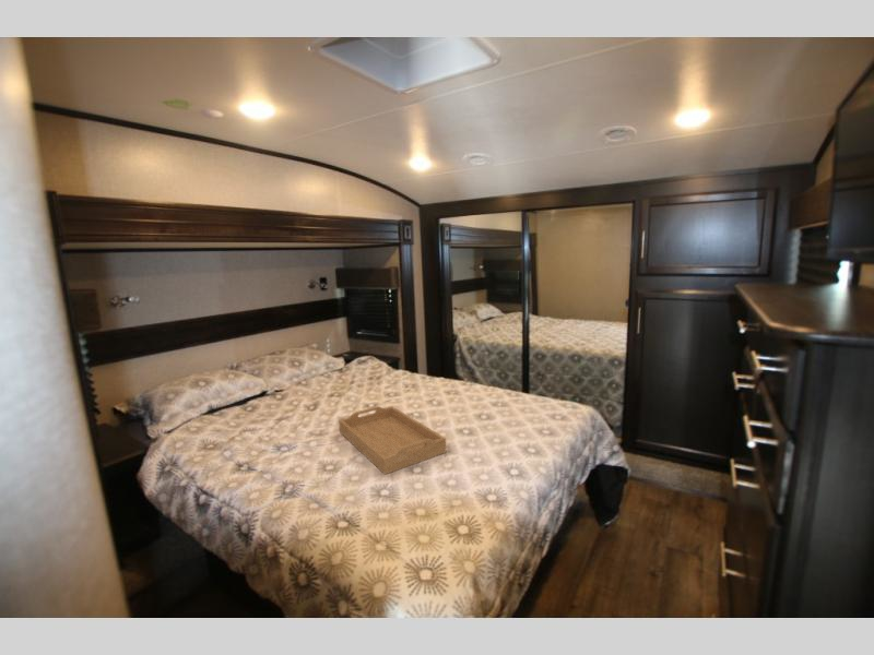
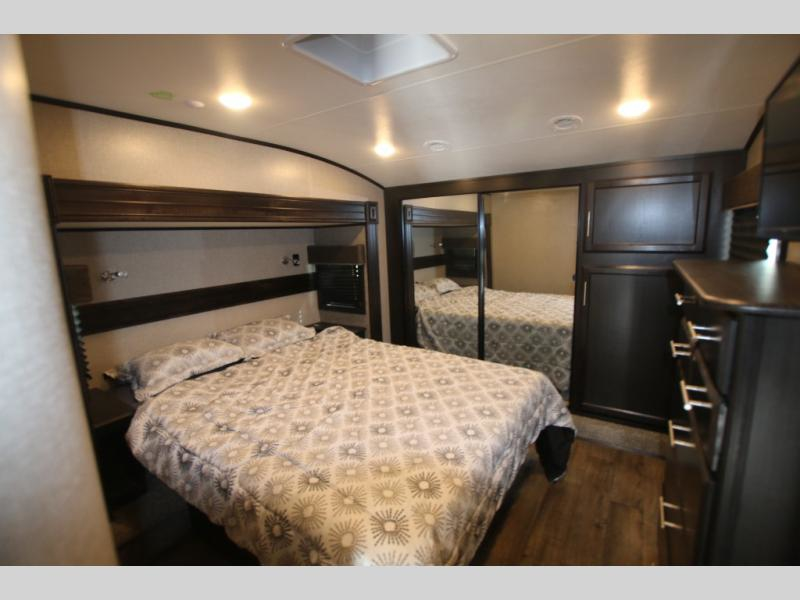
- serving tray [338,405,448,476]
